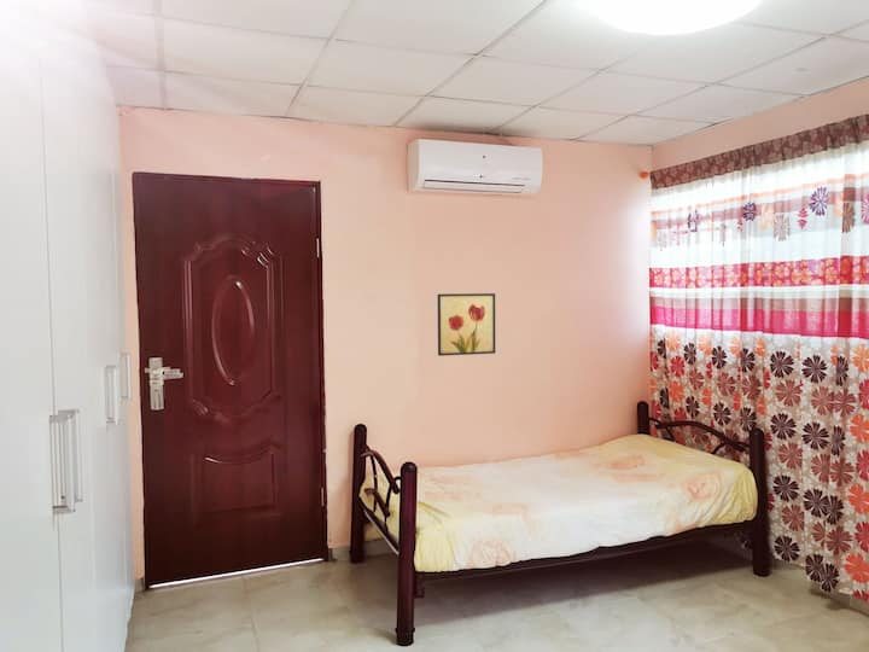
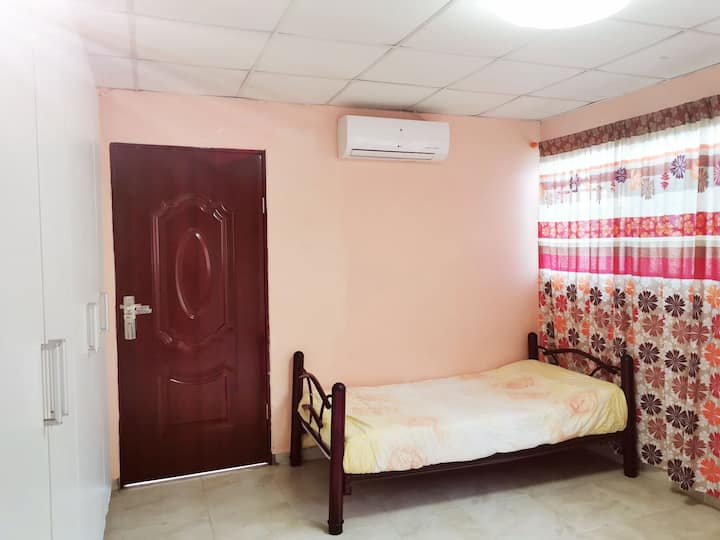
- wall art [437,292,496,357]
